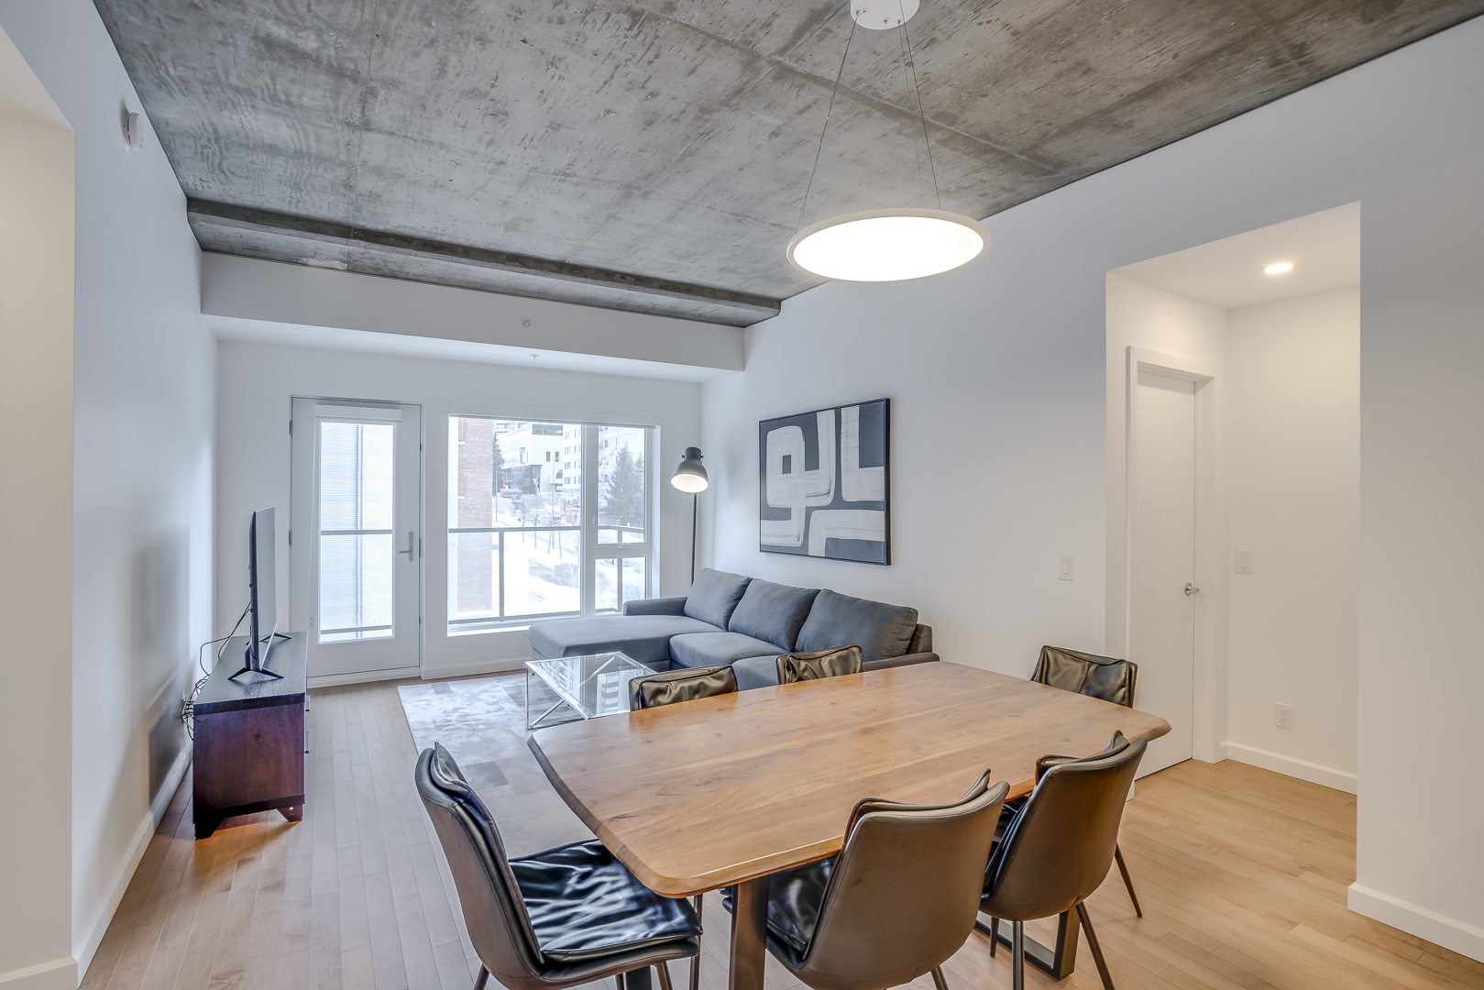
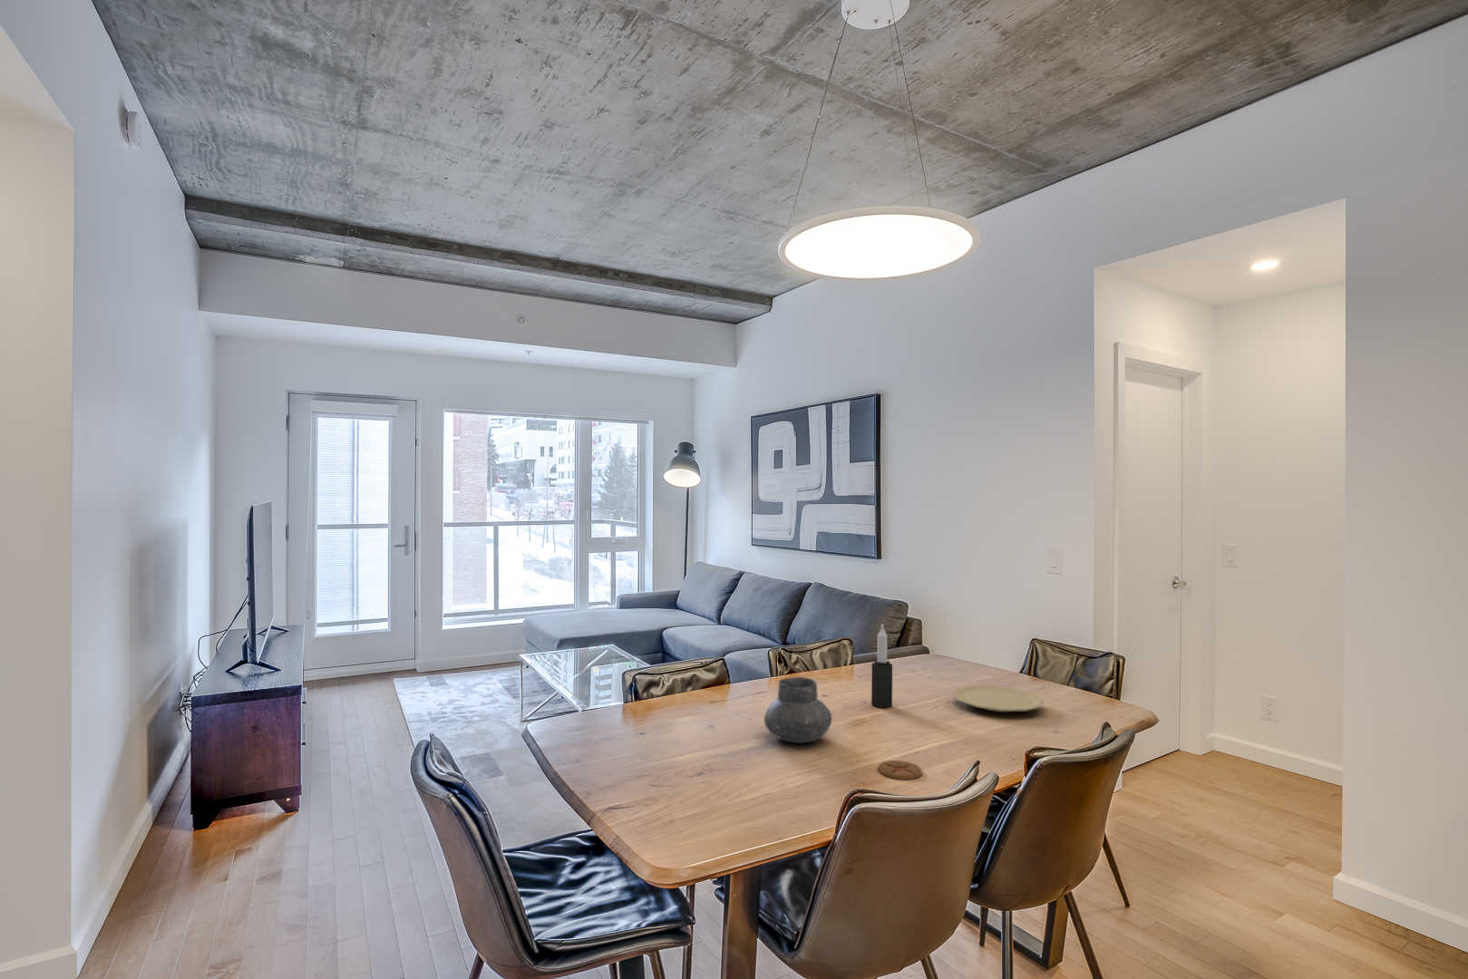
+ coaster [878,759,923,780]
+ candle [870,624,893,709]
+ plate [951,684,1045,712]
+ vase [763,676,833,744]
